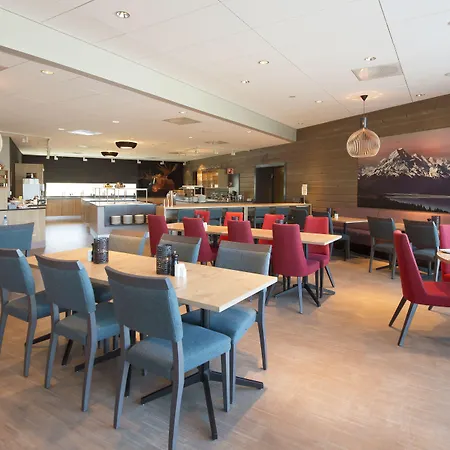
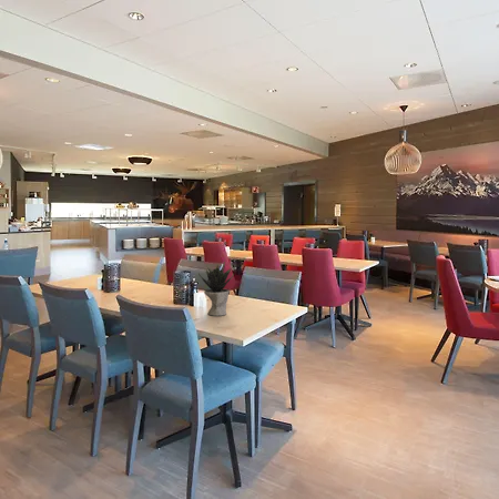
+ potted plant [197,261,235,317]
